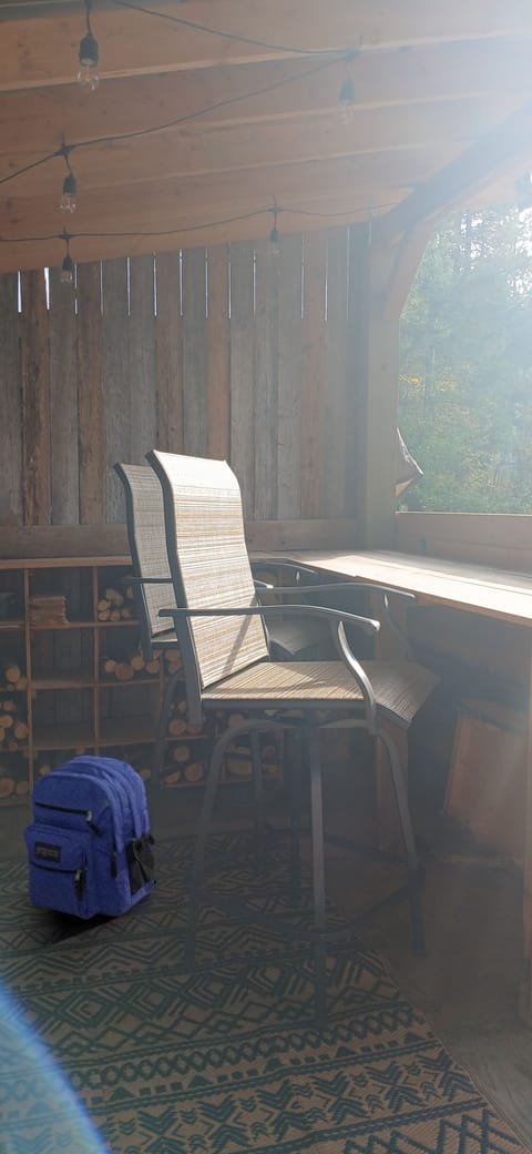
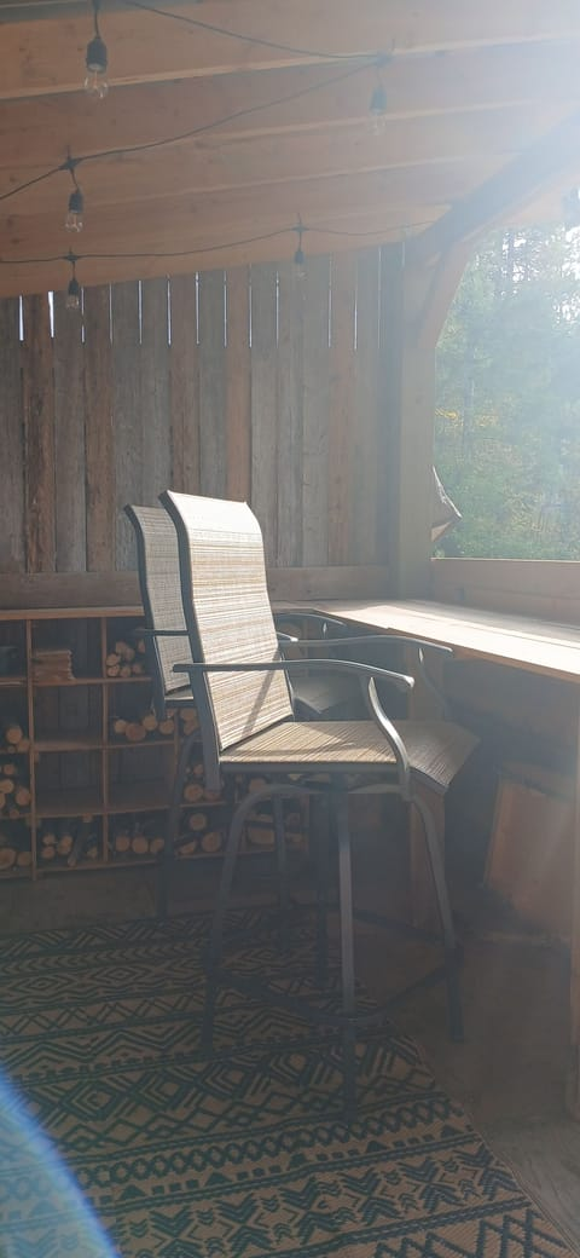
- backpack [22,755,157,921]
